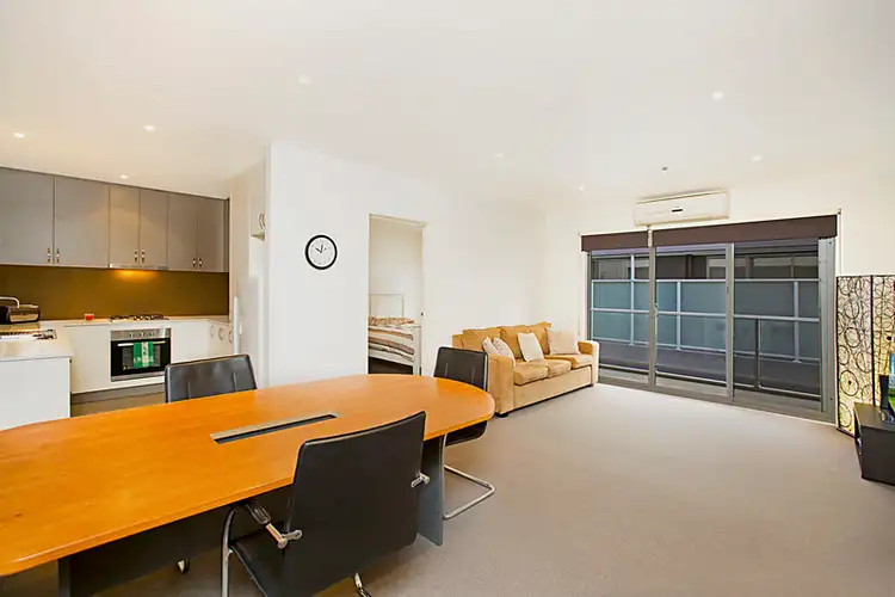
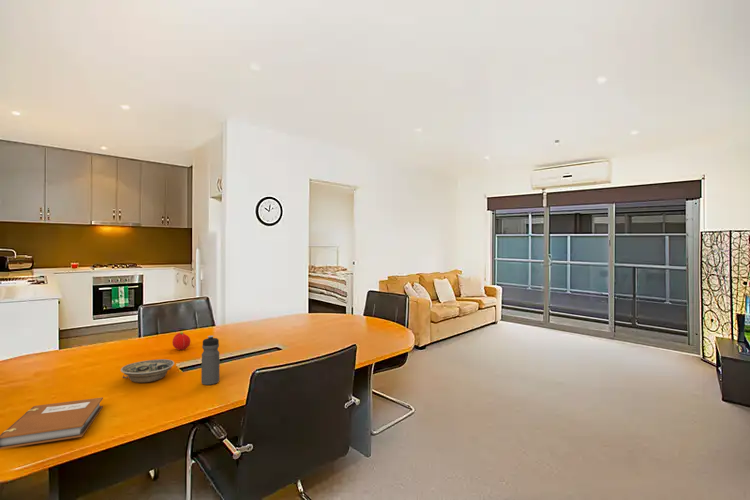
+ fruit [171,331,191,351]
+ bowl [120,358,175,384]
+ water bottle [200,335,221,386]
+ notebook [0,396,104,450]
